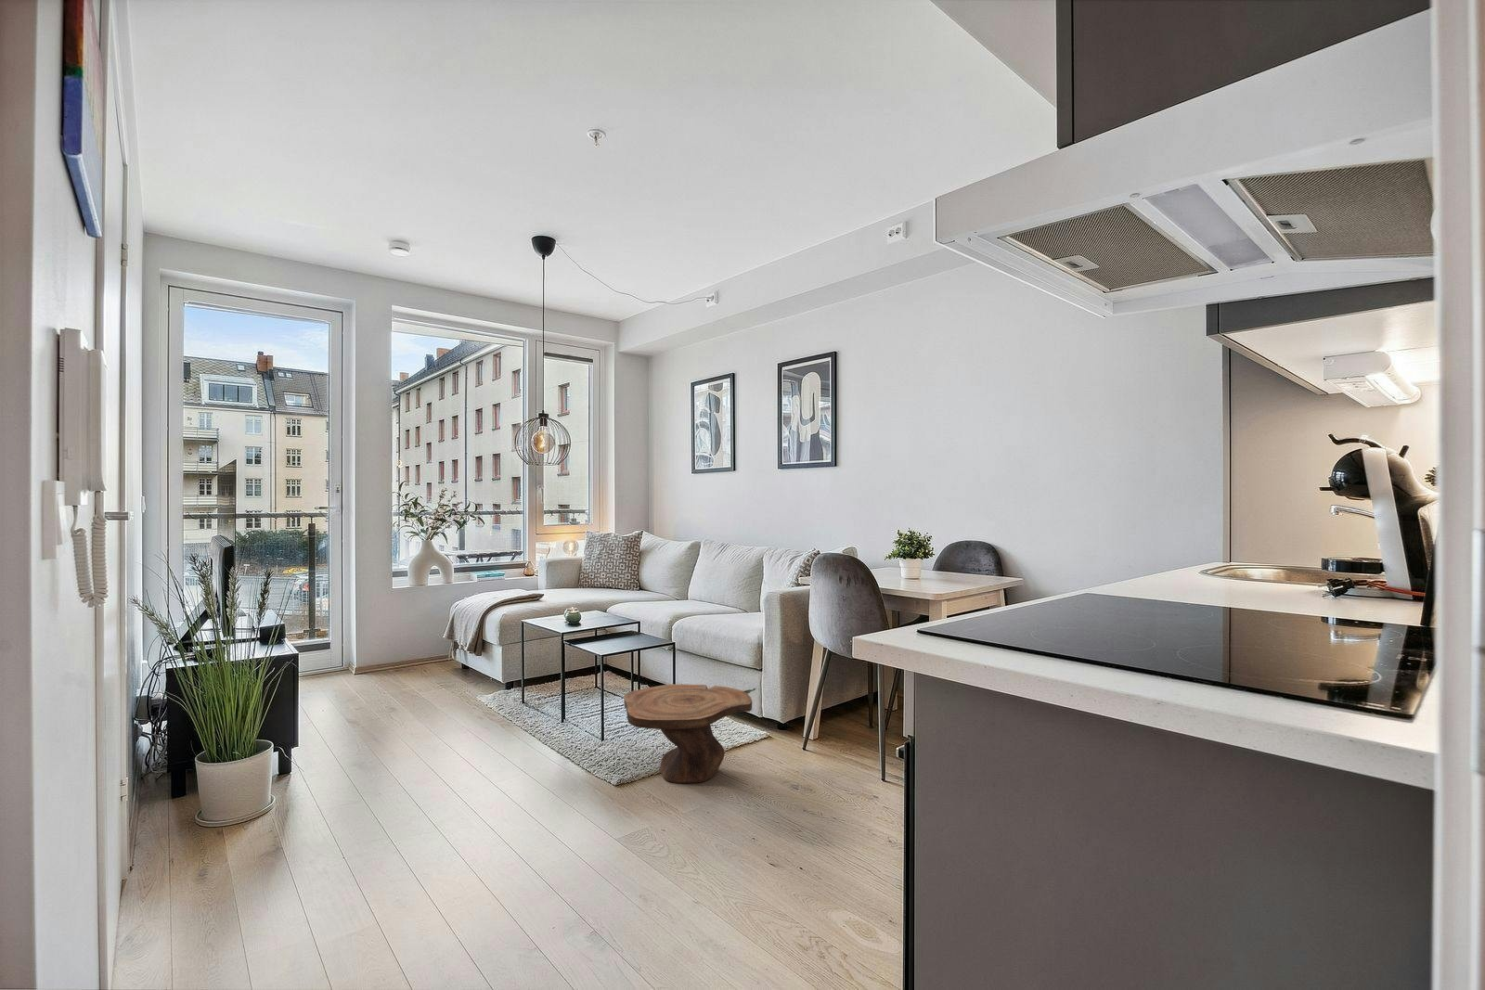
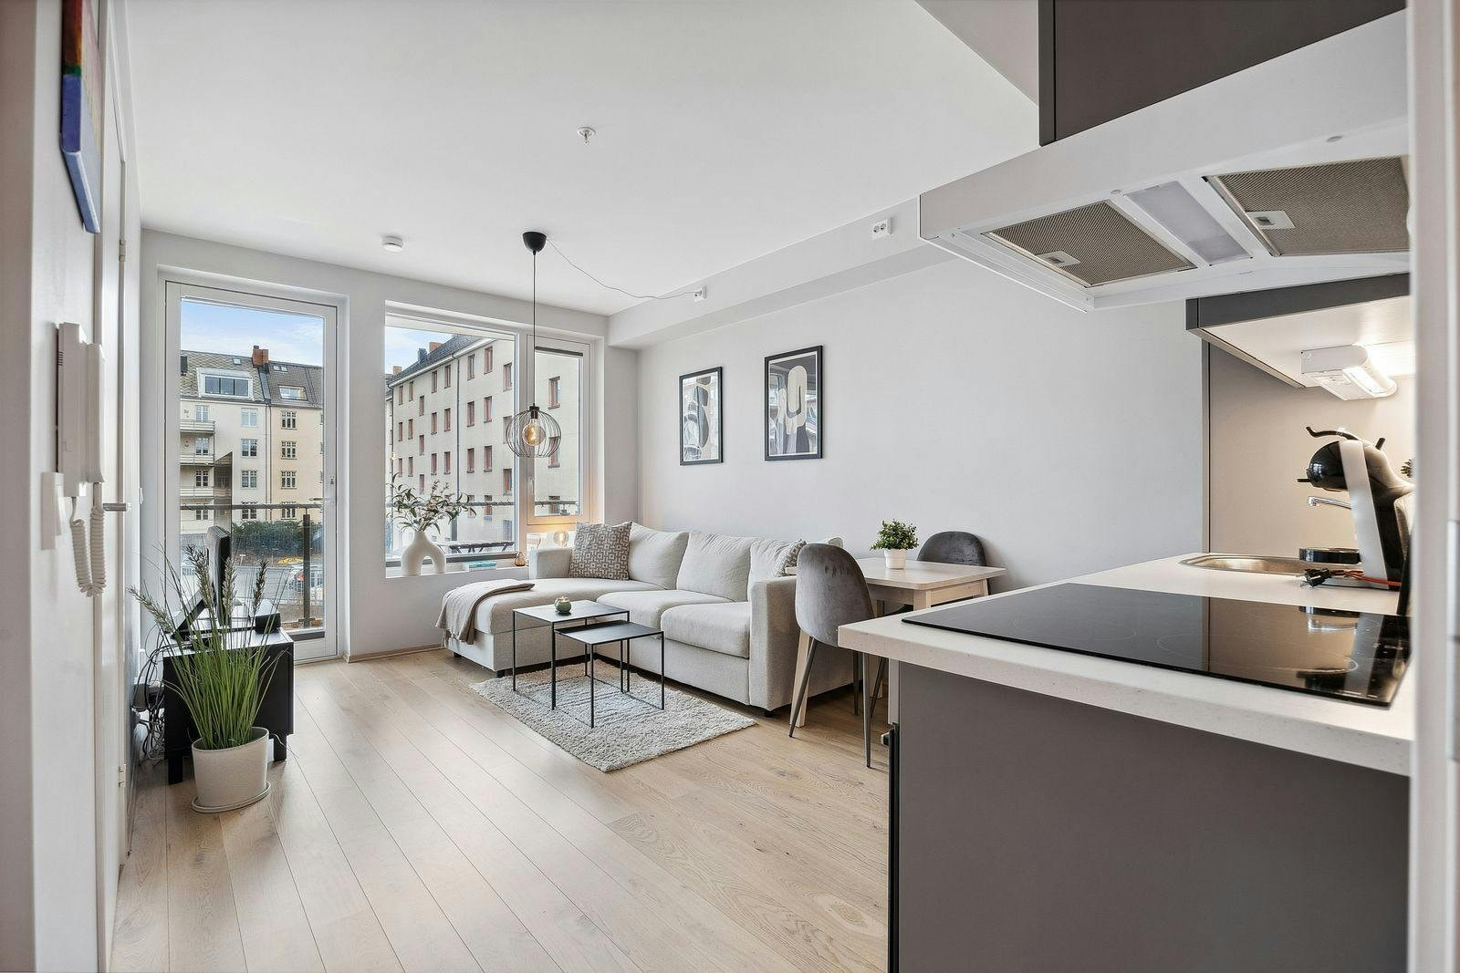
- side table [623,683,757,784]
